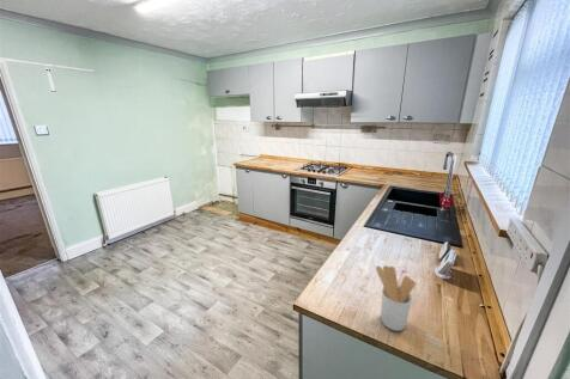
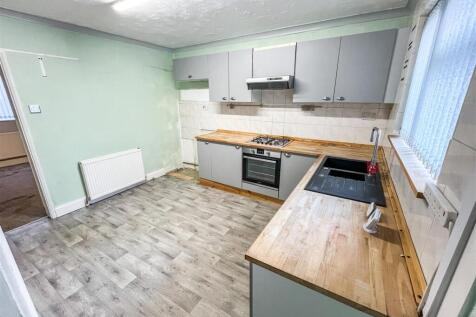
- utensil holder [375,264,417,332]
